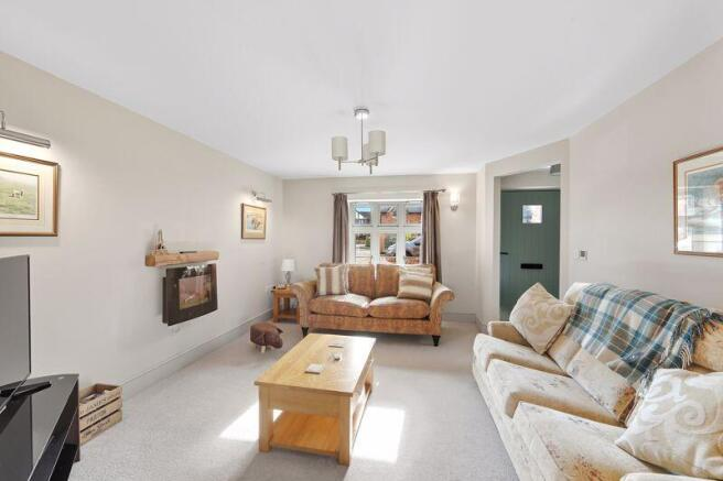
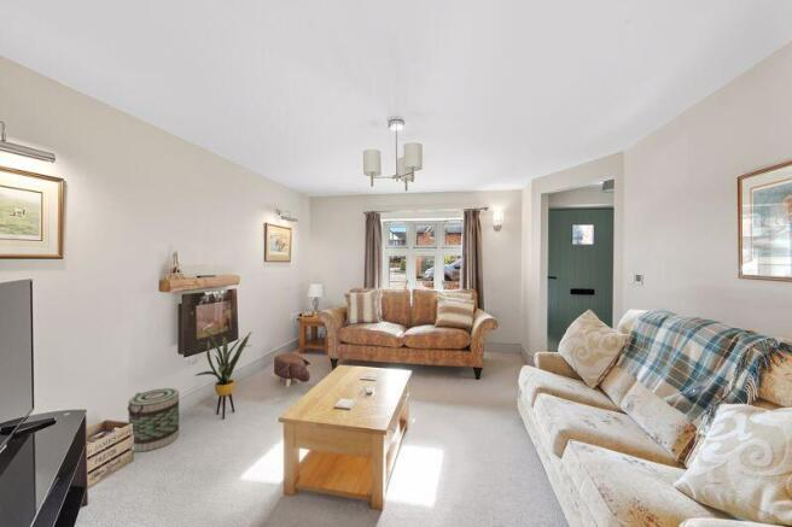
+ house plant [193,328,252,420]
+ basket [127,387,180,452]
